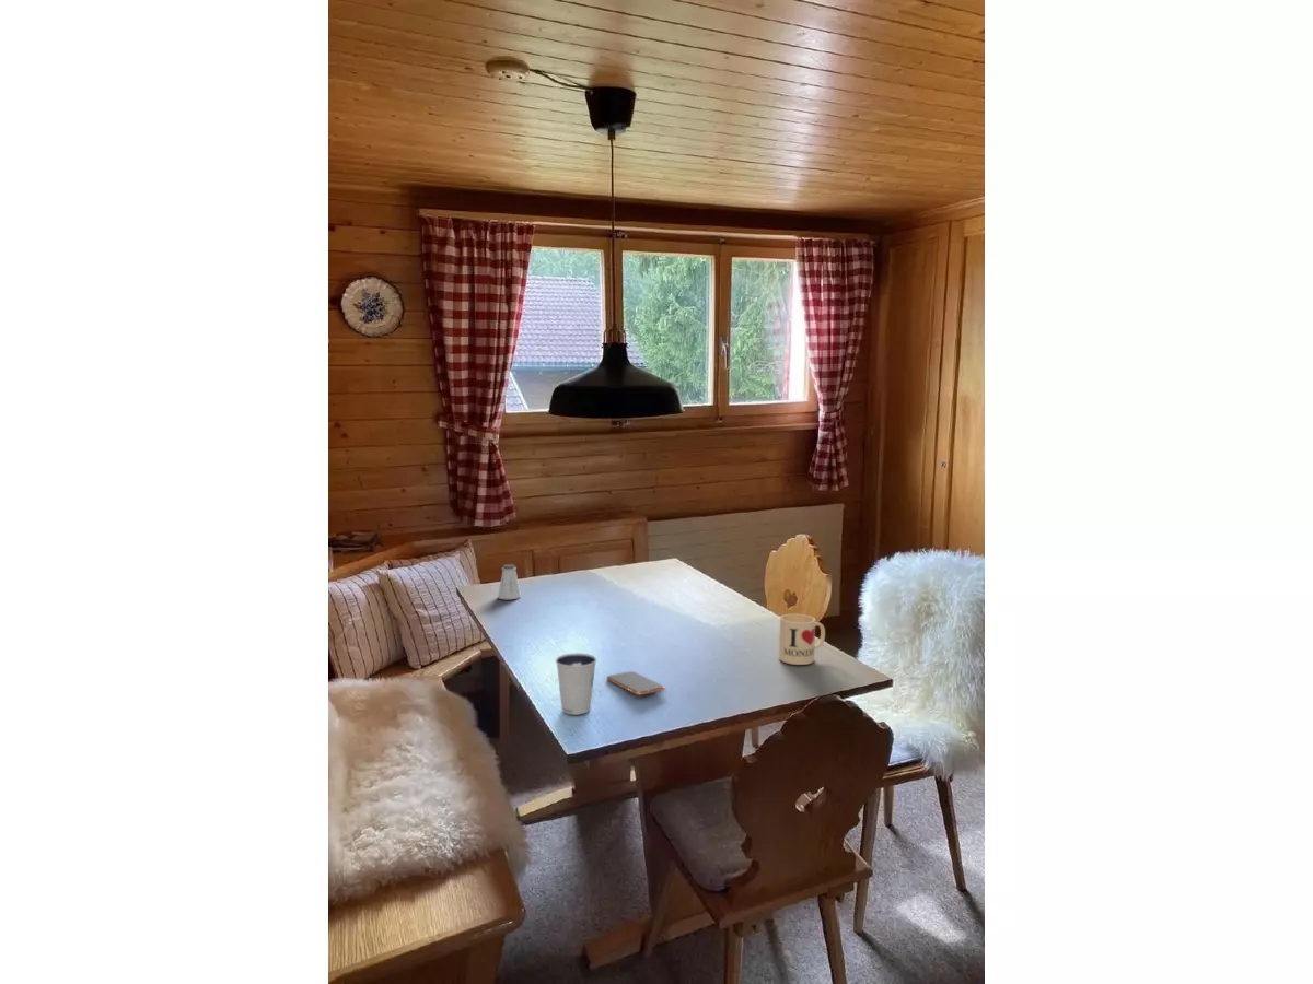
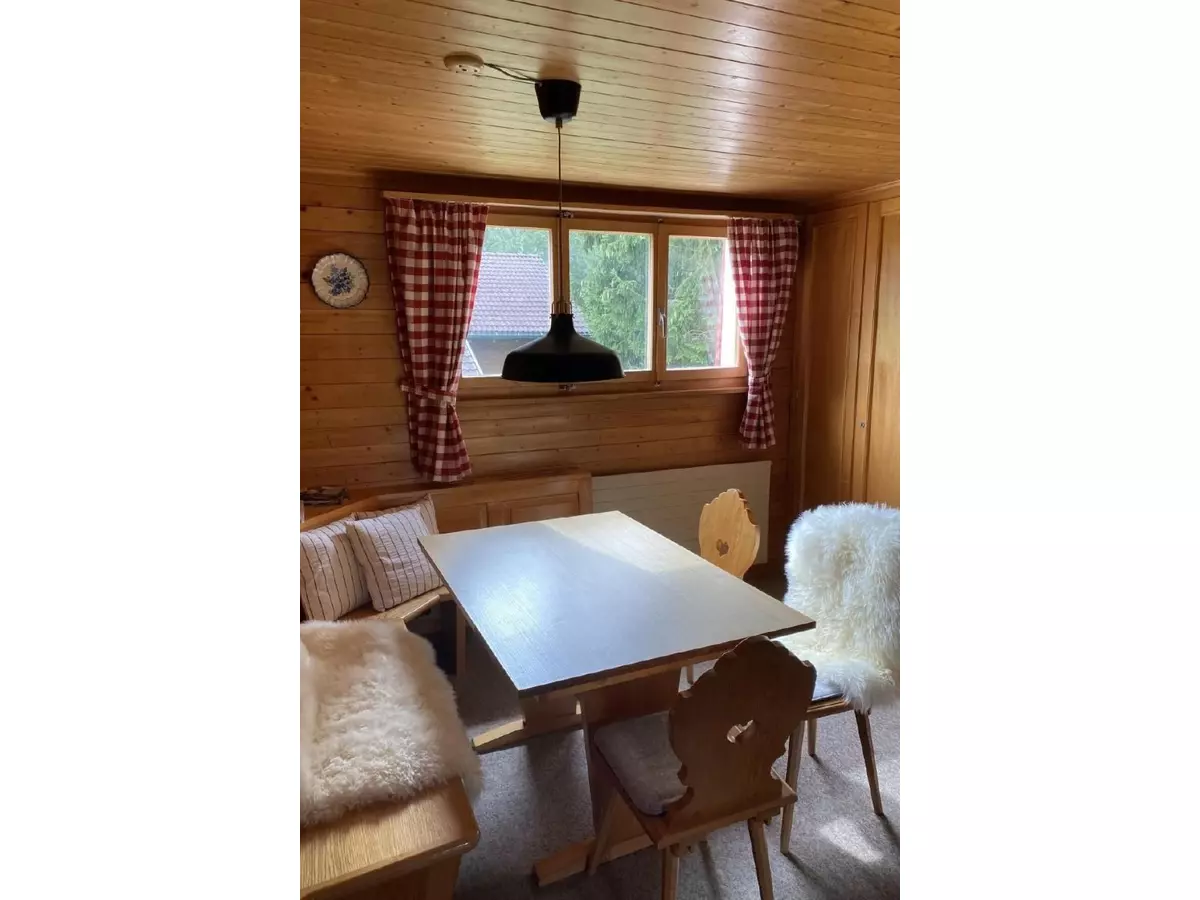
- dixie cup [555,652,597,715]
- saltshaker [497,563,522,600]
- mug [778,613,826,666]
- smartphone [605,670,666,696]
